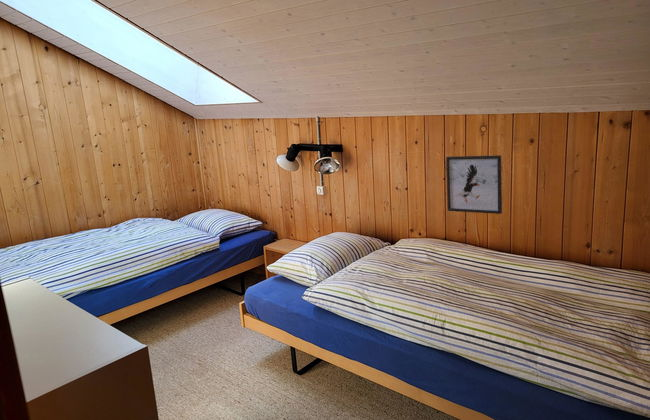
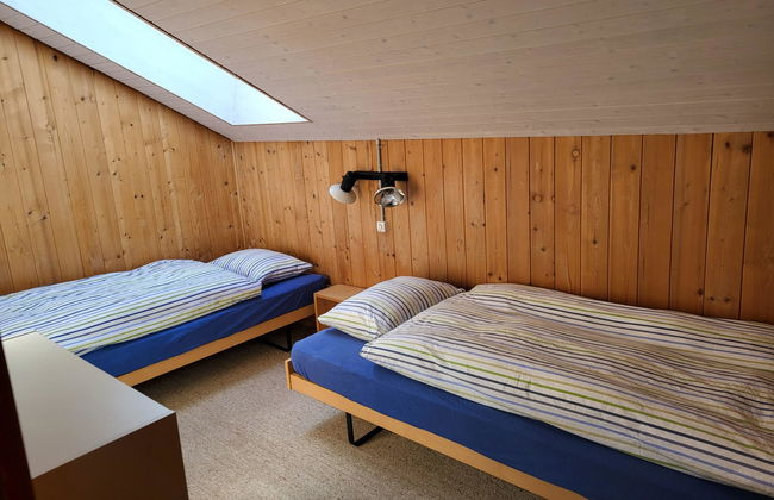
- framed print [445,154,503,215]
